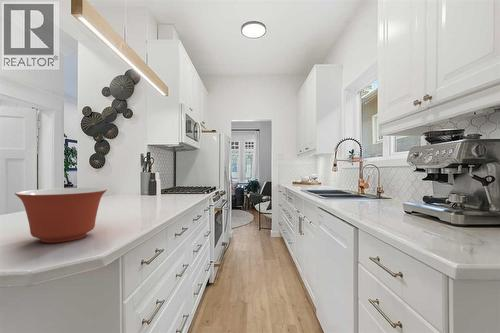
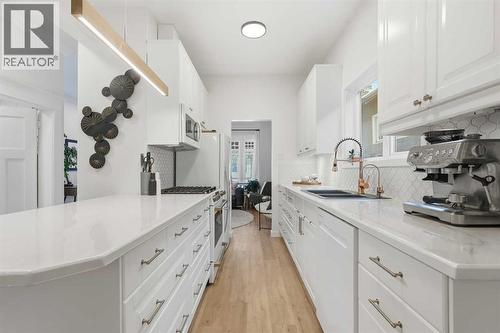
- mixing bowl [14,187,108,244]
